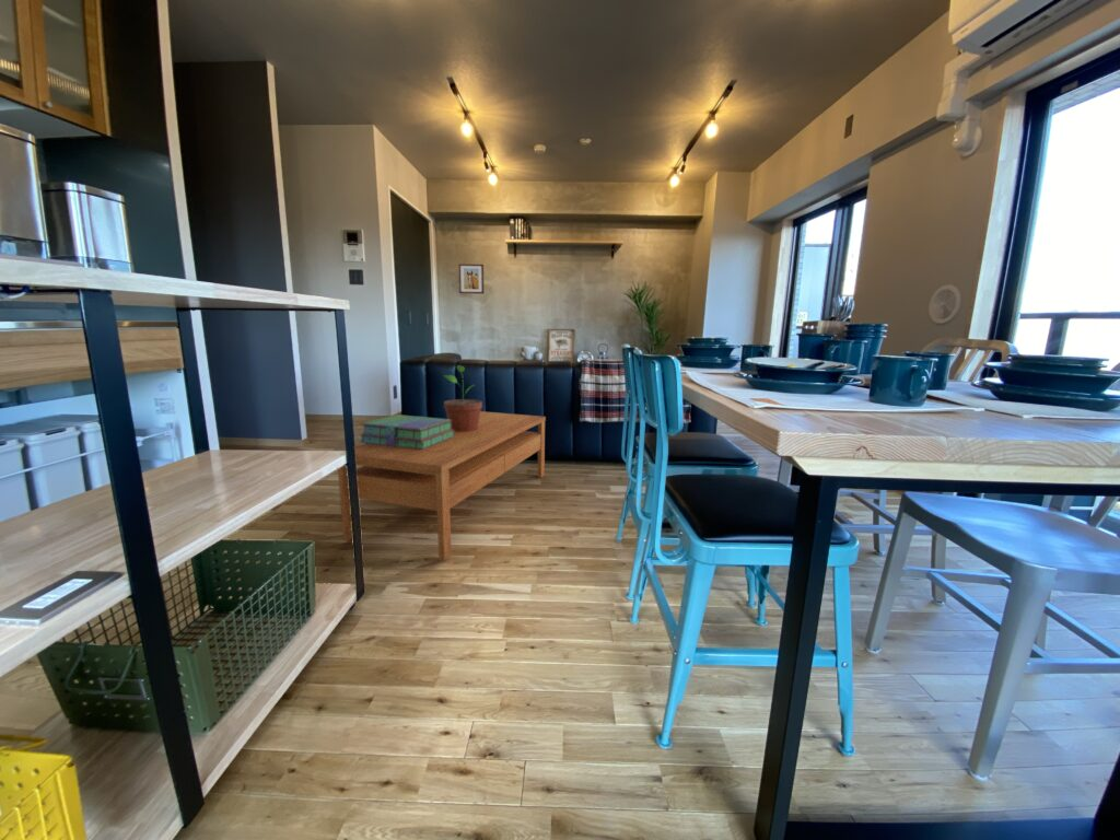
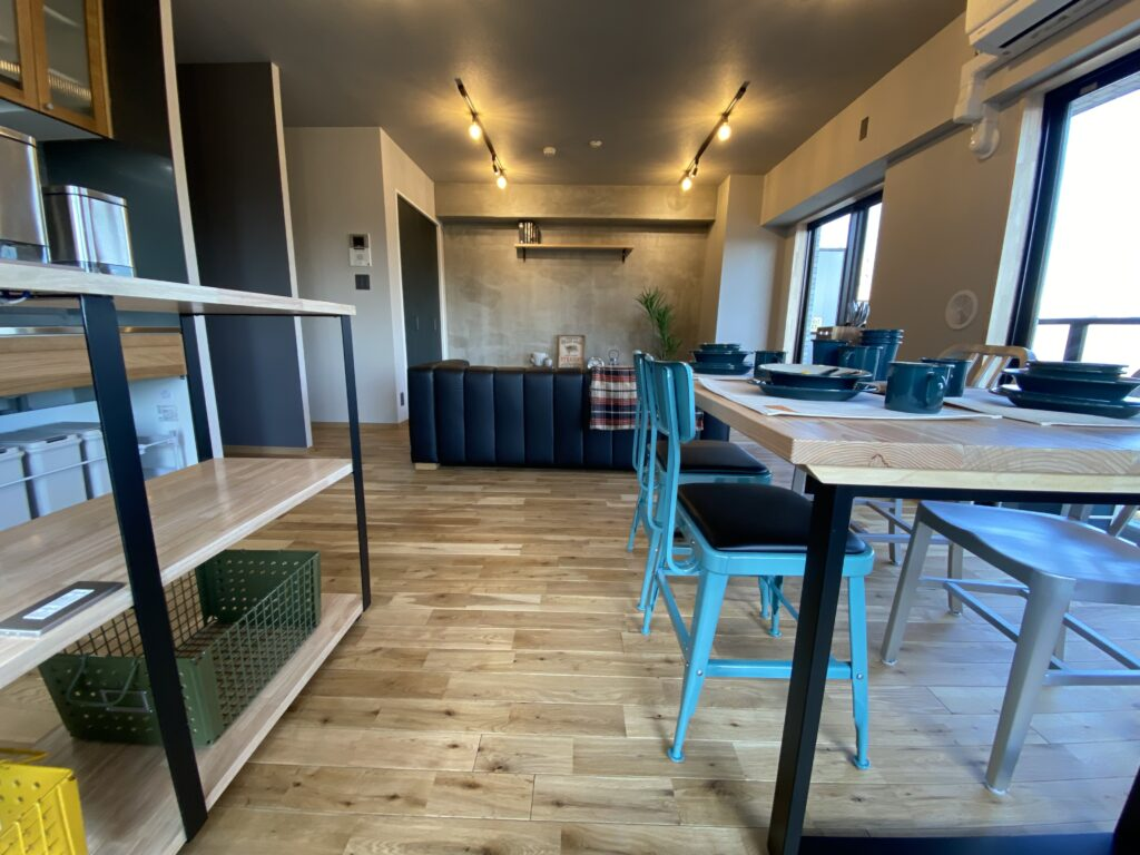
- potted plant [443,364,483,432]
- wall art [458,262,485,295]
- coffee table [337,410,547,561]
- stack of books [358,413,455,450]
